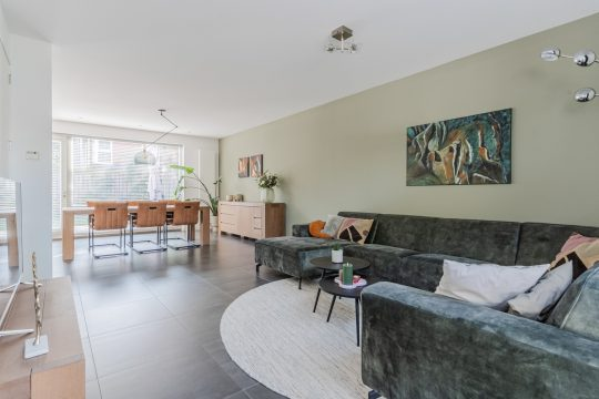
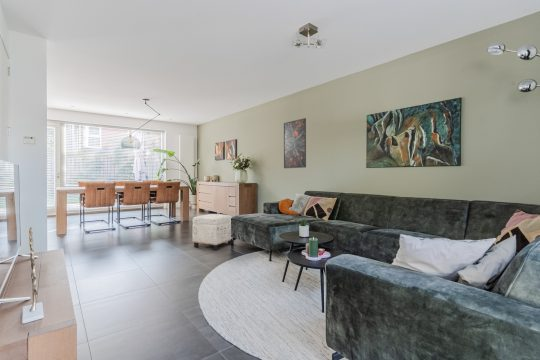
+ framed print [283,117,307,169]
+ ottoman [191,213,234,251]
